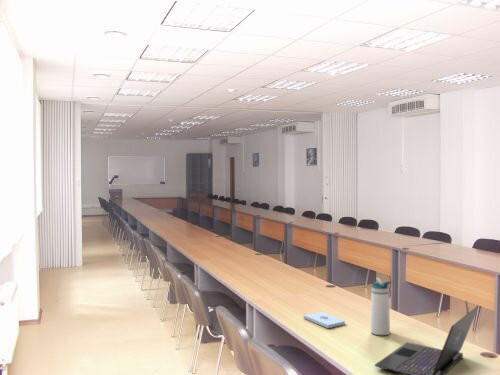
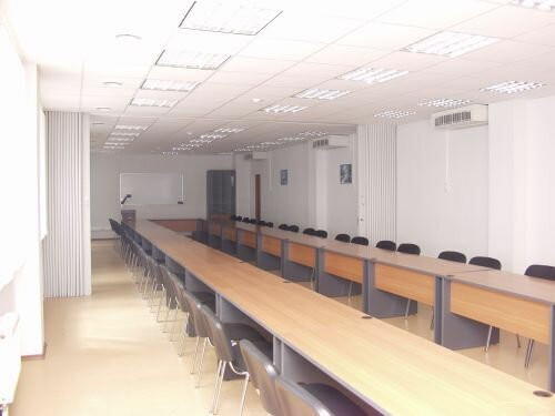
- laptop [374,305,480,375]
- water bottle [369,276,394,336]
- notepad [303,311,346,329]
